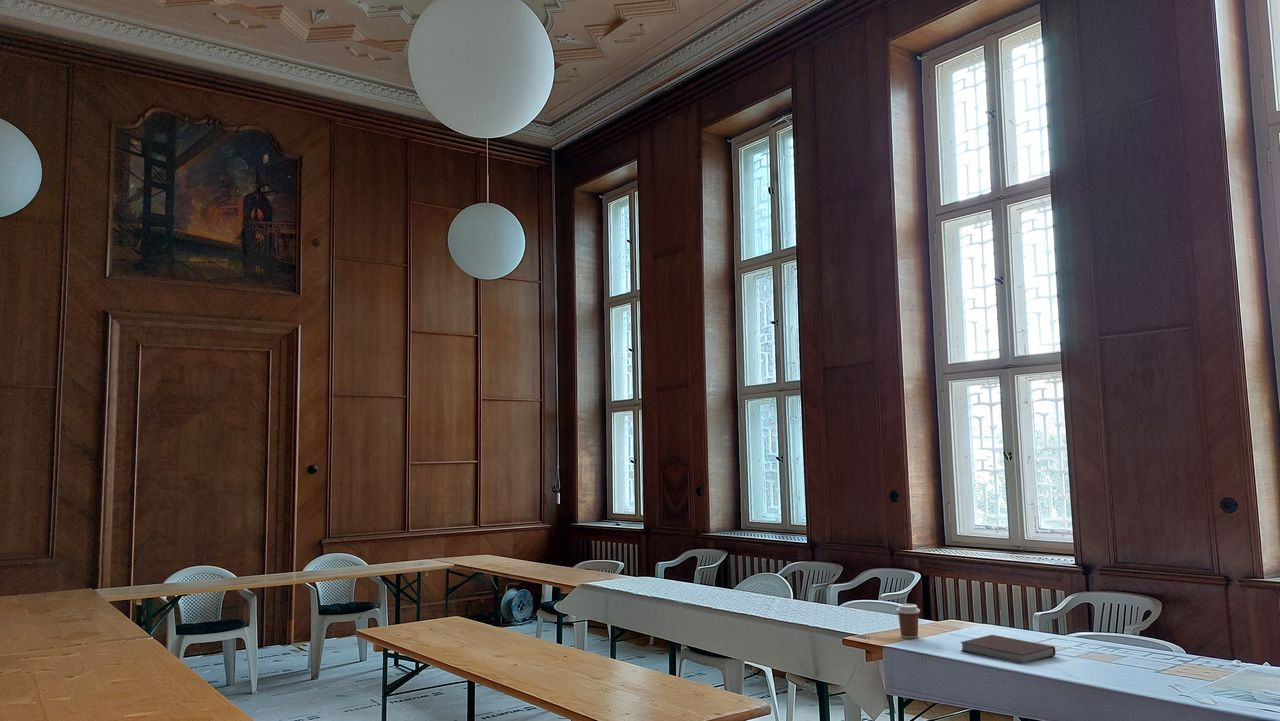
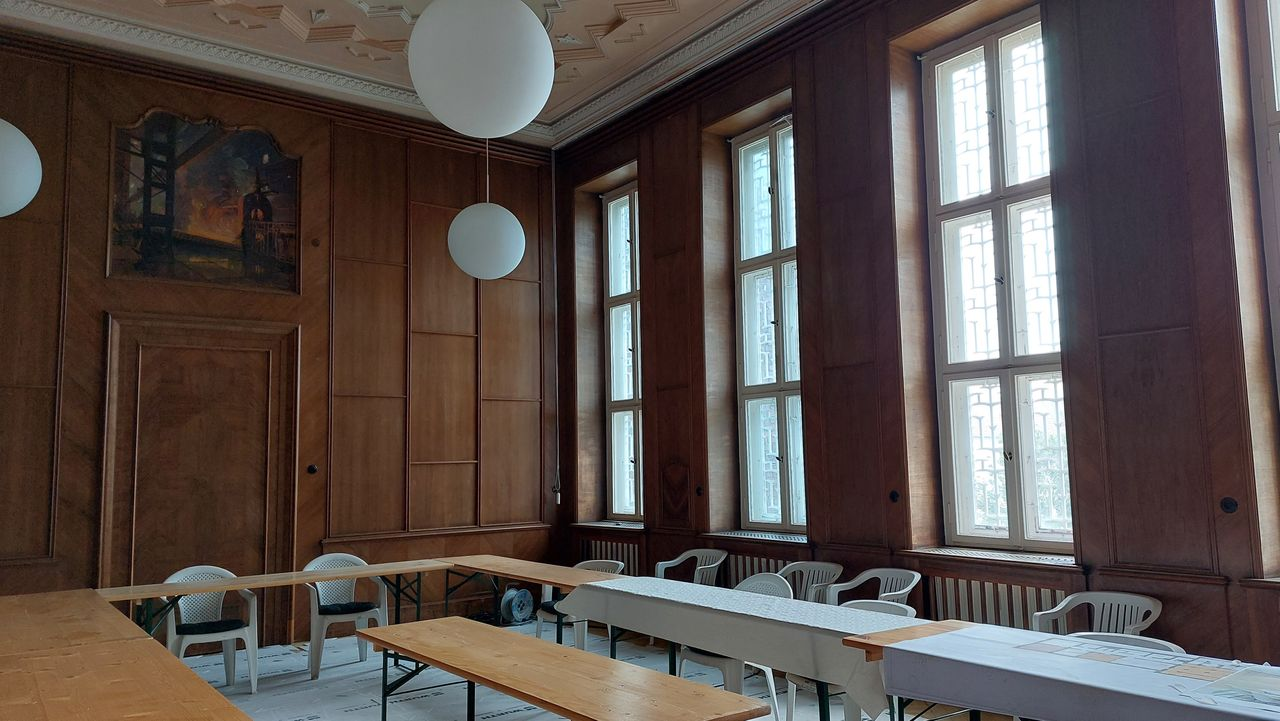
- notebook [960,634,1056,664]
- coffee cup [895,603,921,639]
